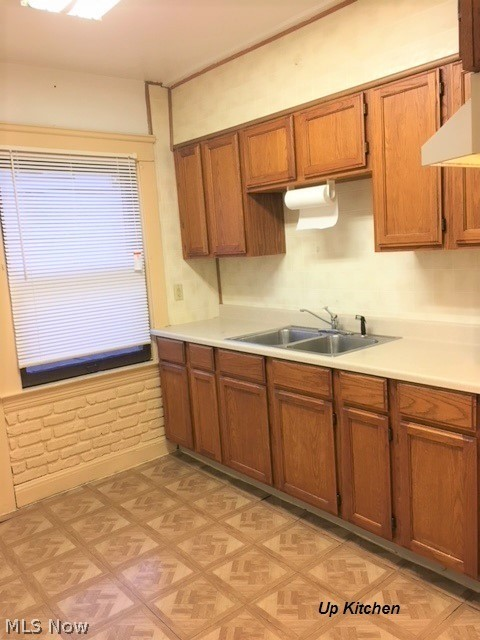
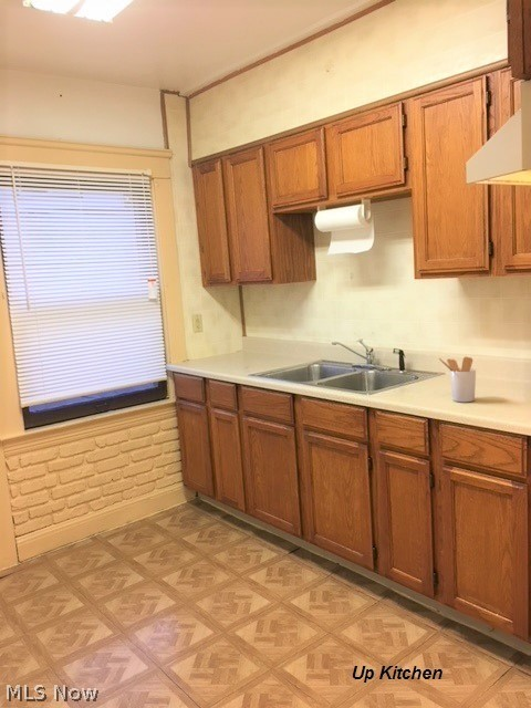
+ utensil holder [438,356,477,403]
